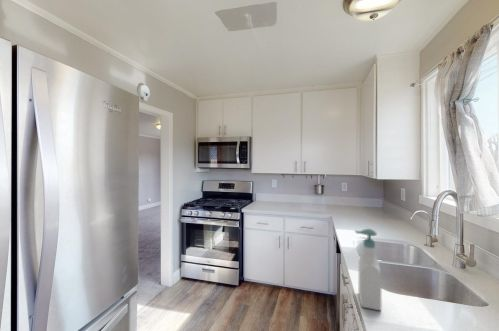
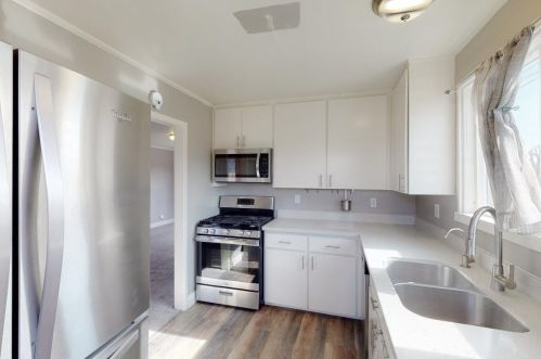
- soap bottle [354,228,382,312]
